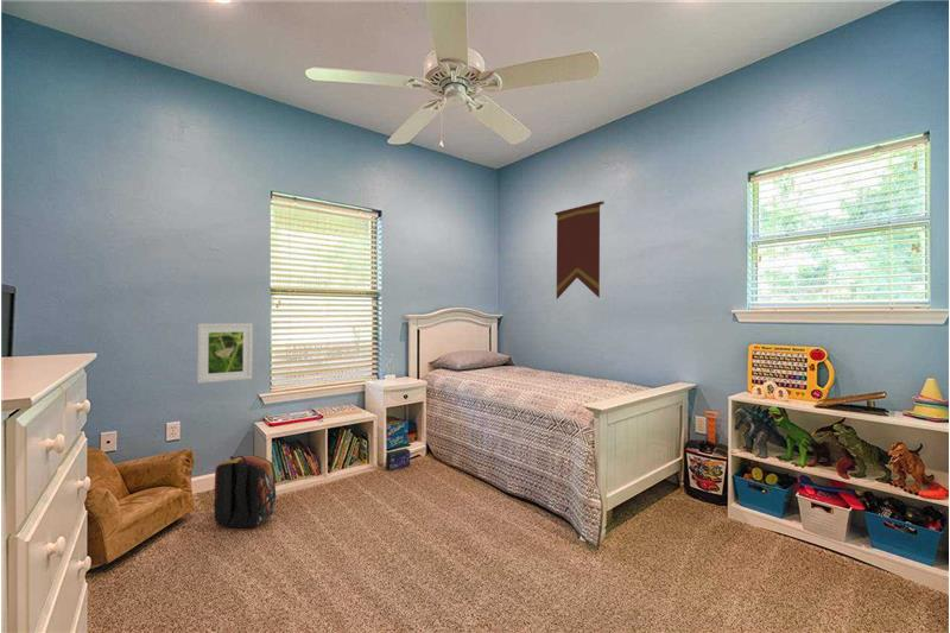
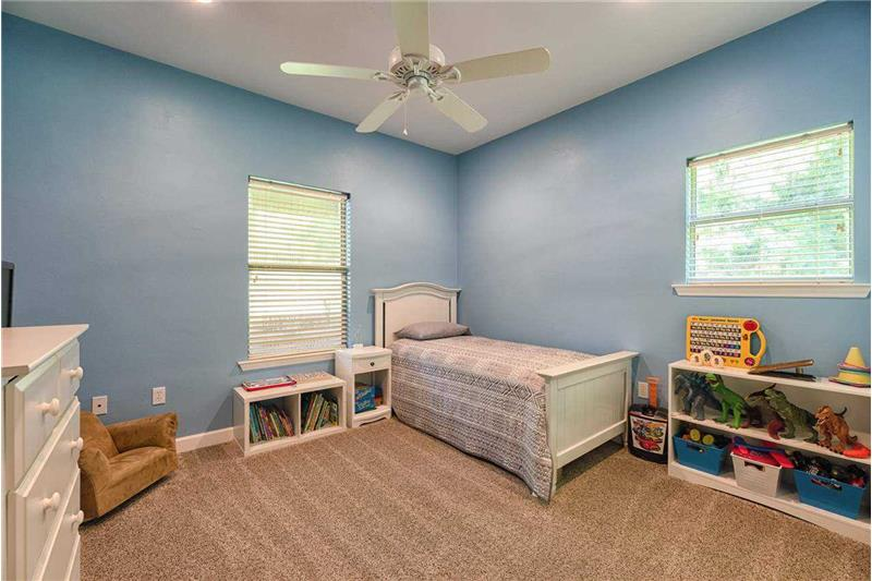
- backpack [213,455,277,528]
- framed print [196,322,254,385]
- box [385,448,411,471]
- pennant [553,200,606,300]
